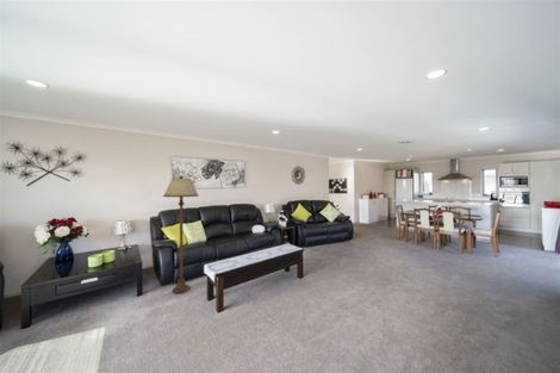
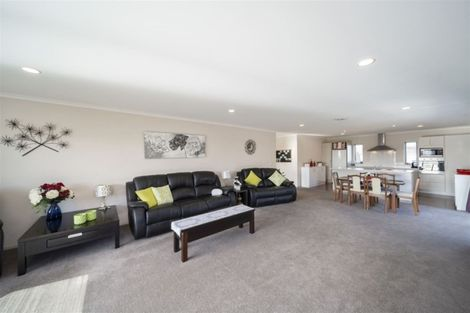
- floor lamp [162,175,200,294]
